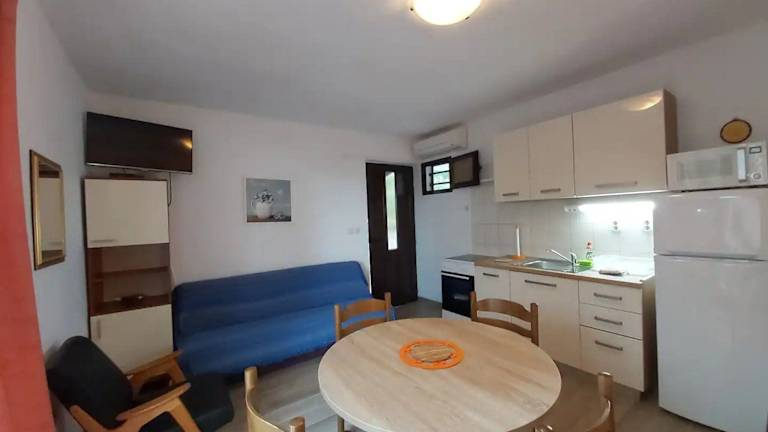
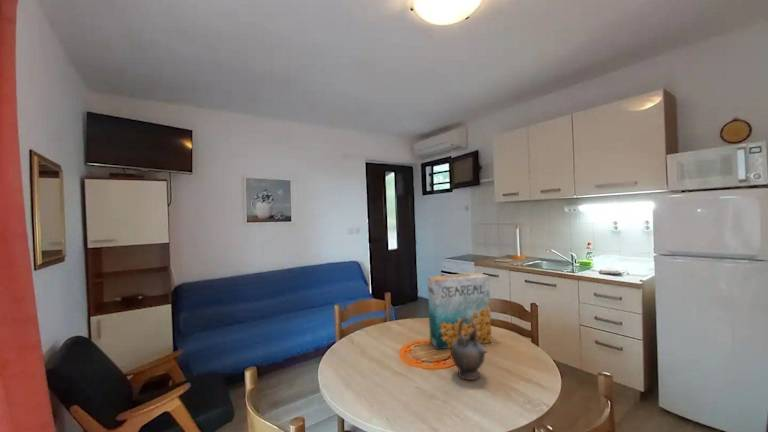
+ teapot [450,318,489,381]
+ cereal box [427,271,492,350]
